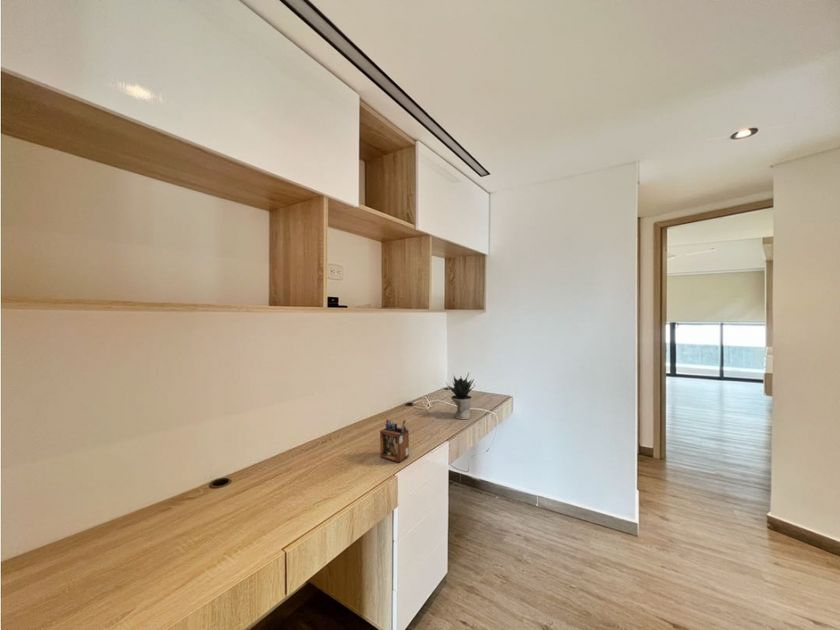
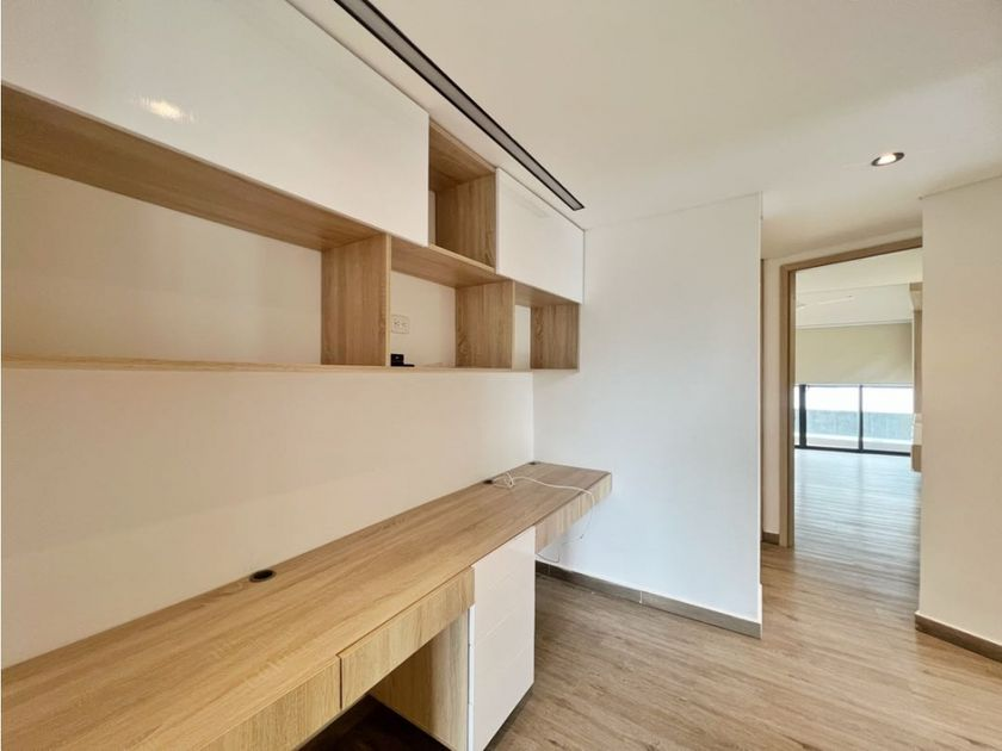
- potted plant [445,371,476,420]
- desk organizer [379,417,410,463]
